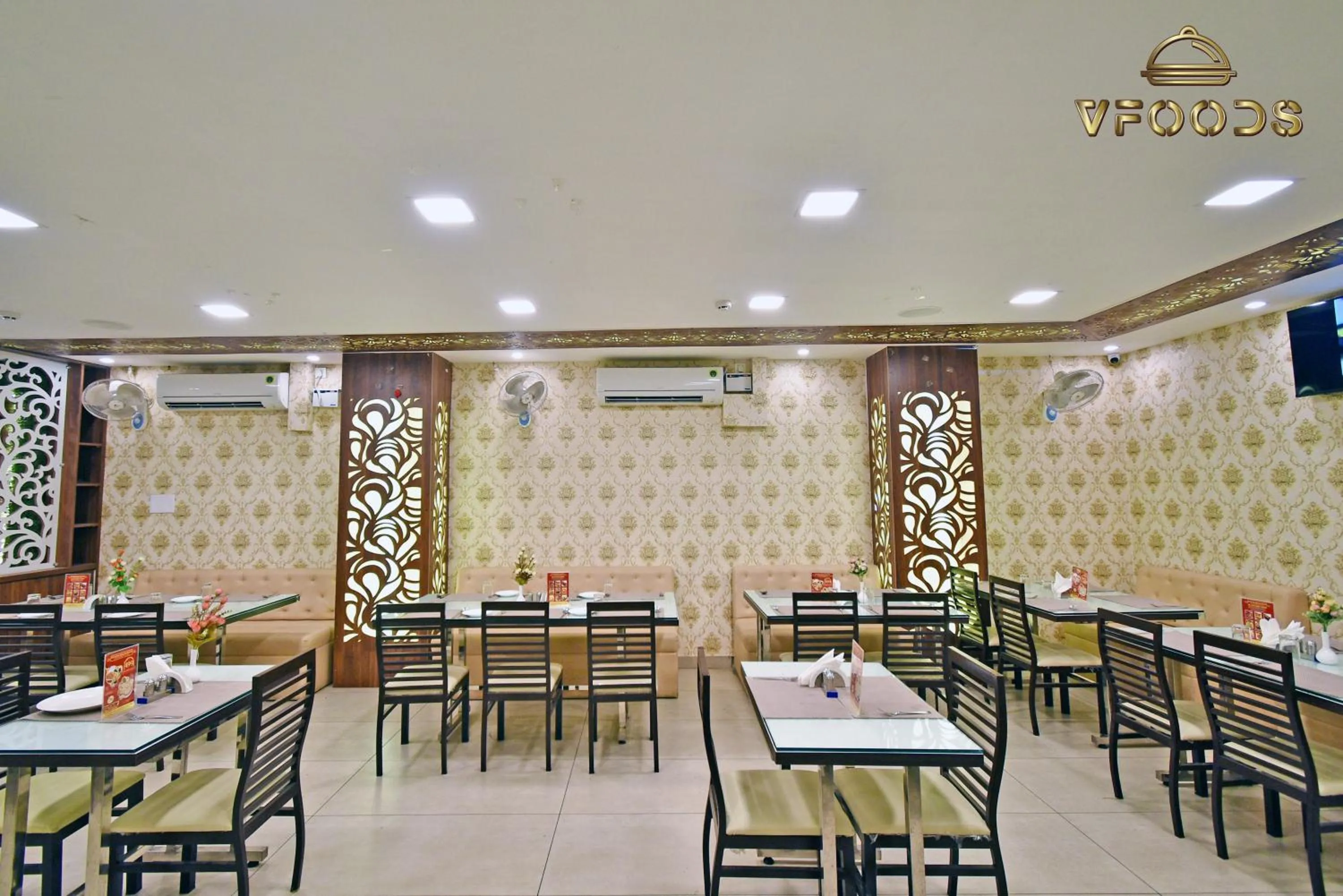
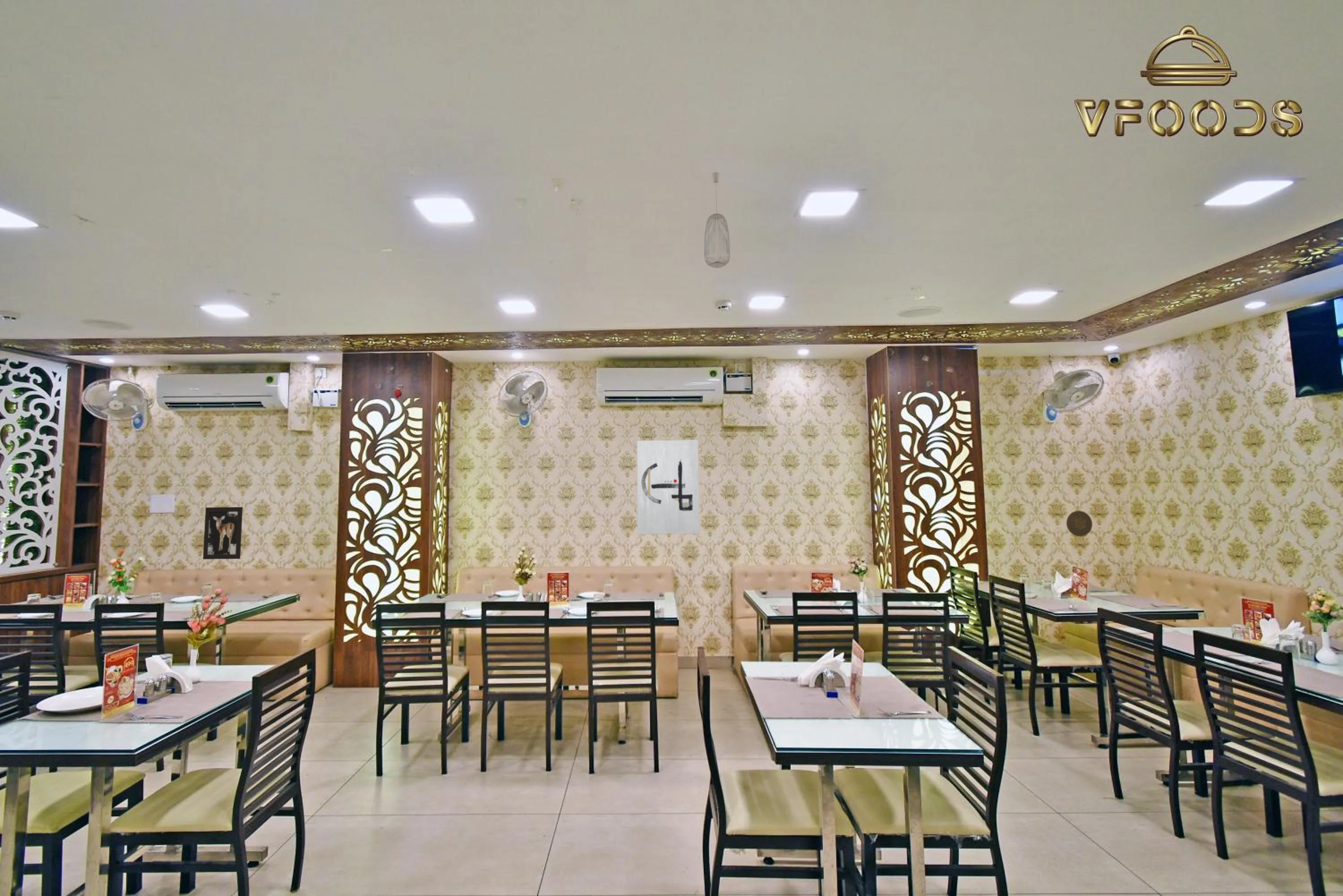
+ wall art [202,507,243,560]
+ decorative plate [1066,510,1093,537]
+ pendant light [704,172,731,269]
+ wall art [637,439,700,535]
